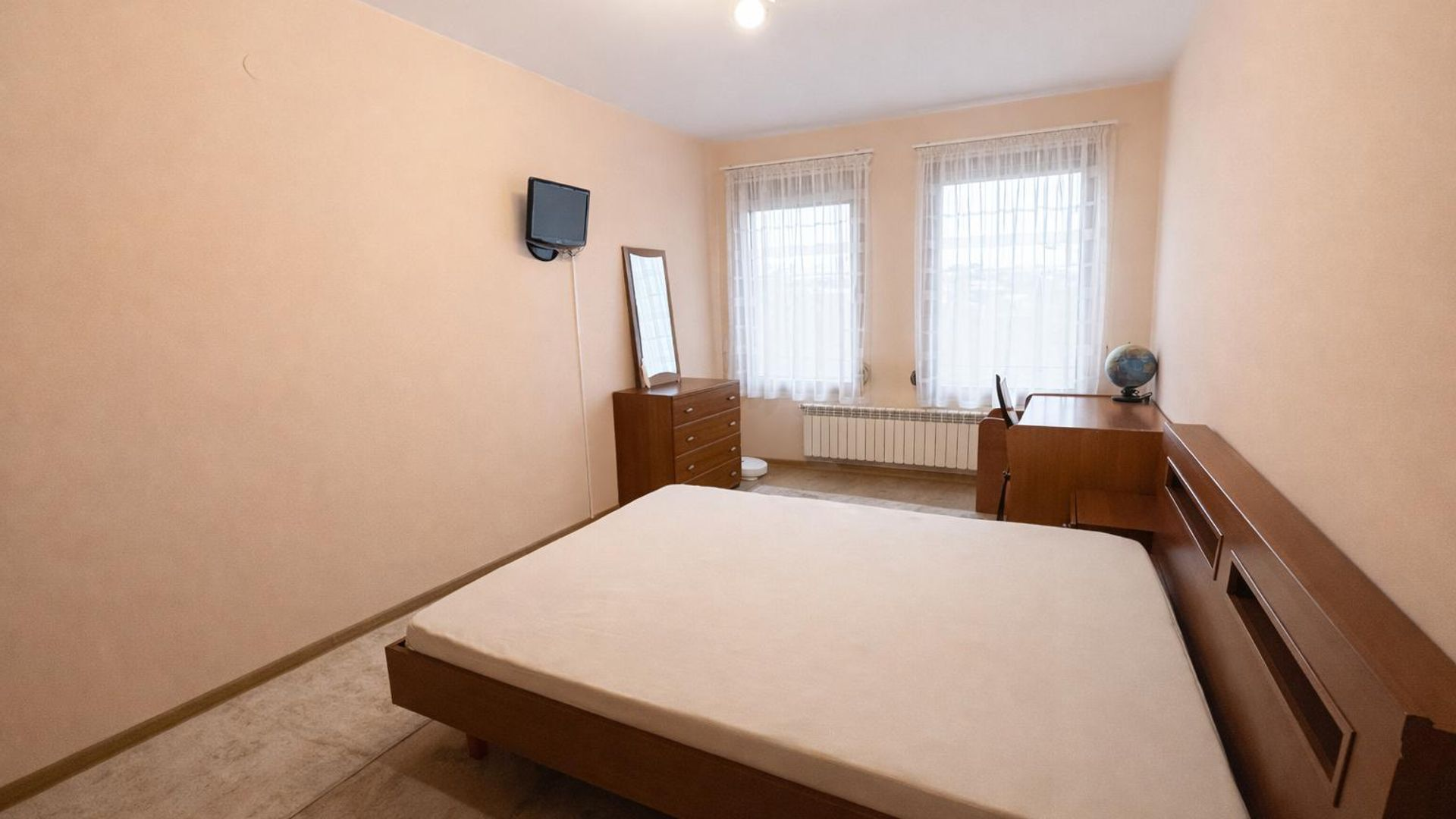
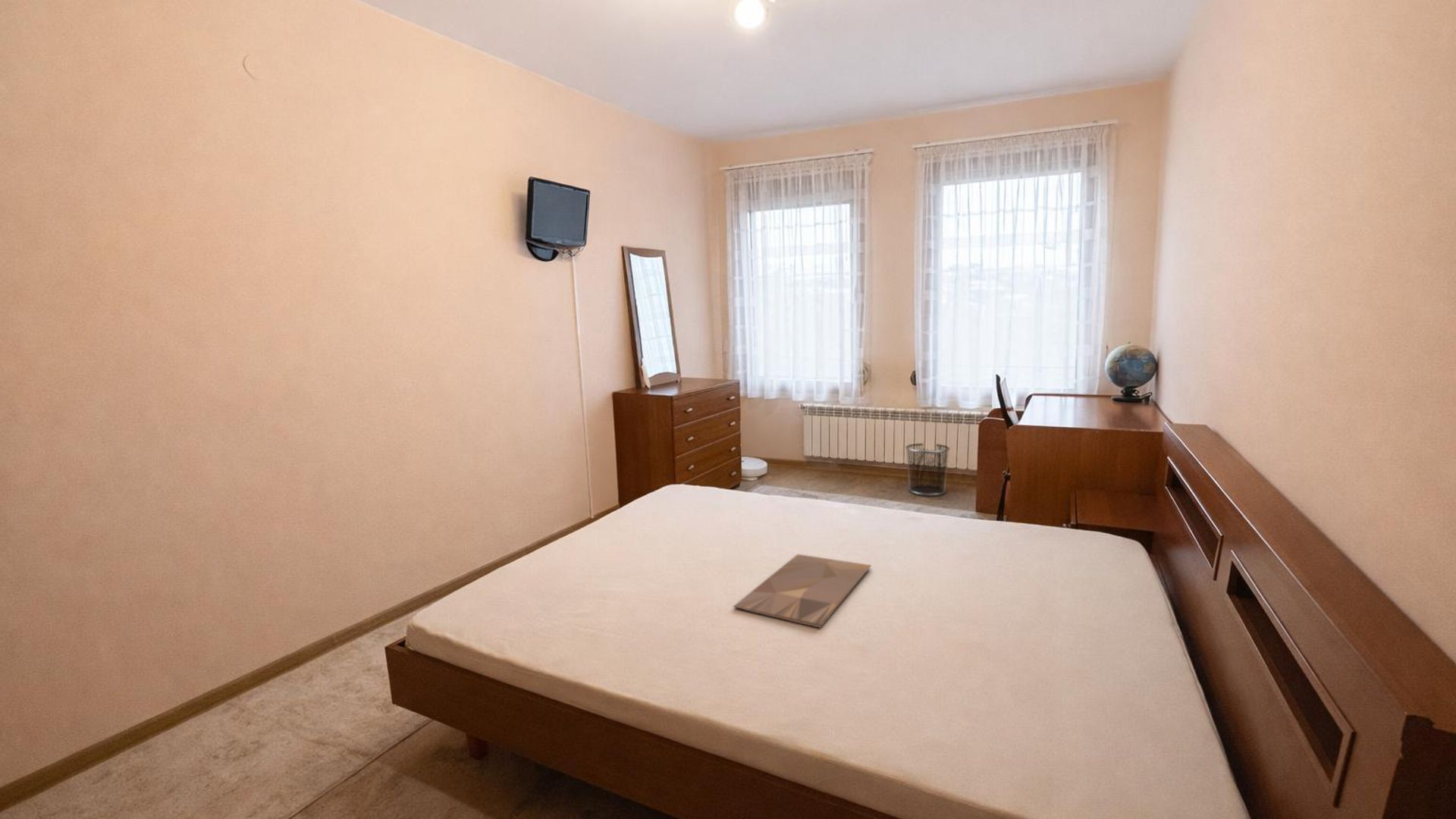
+ waste bin [905,443,951,497]
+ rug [733,554,872,629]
